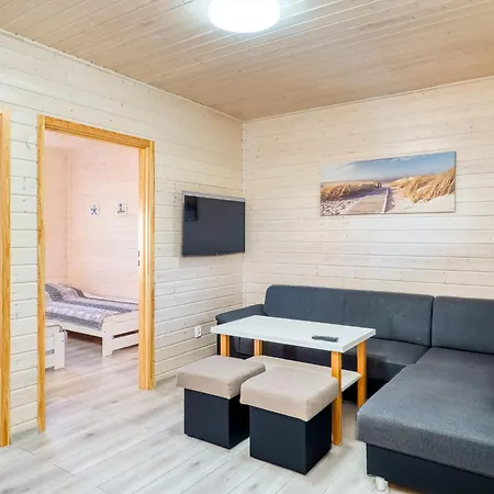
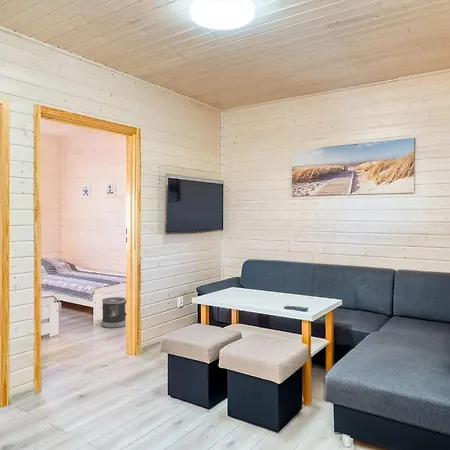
+ wastebasket [101,296,127,329]
